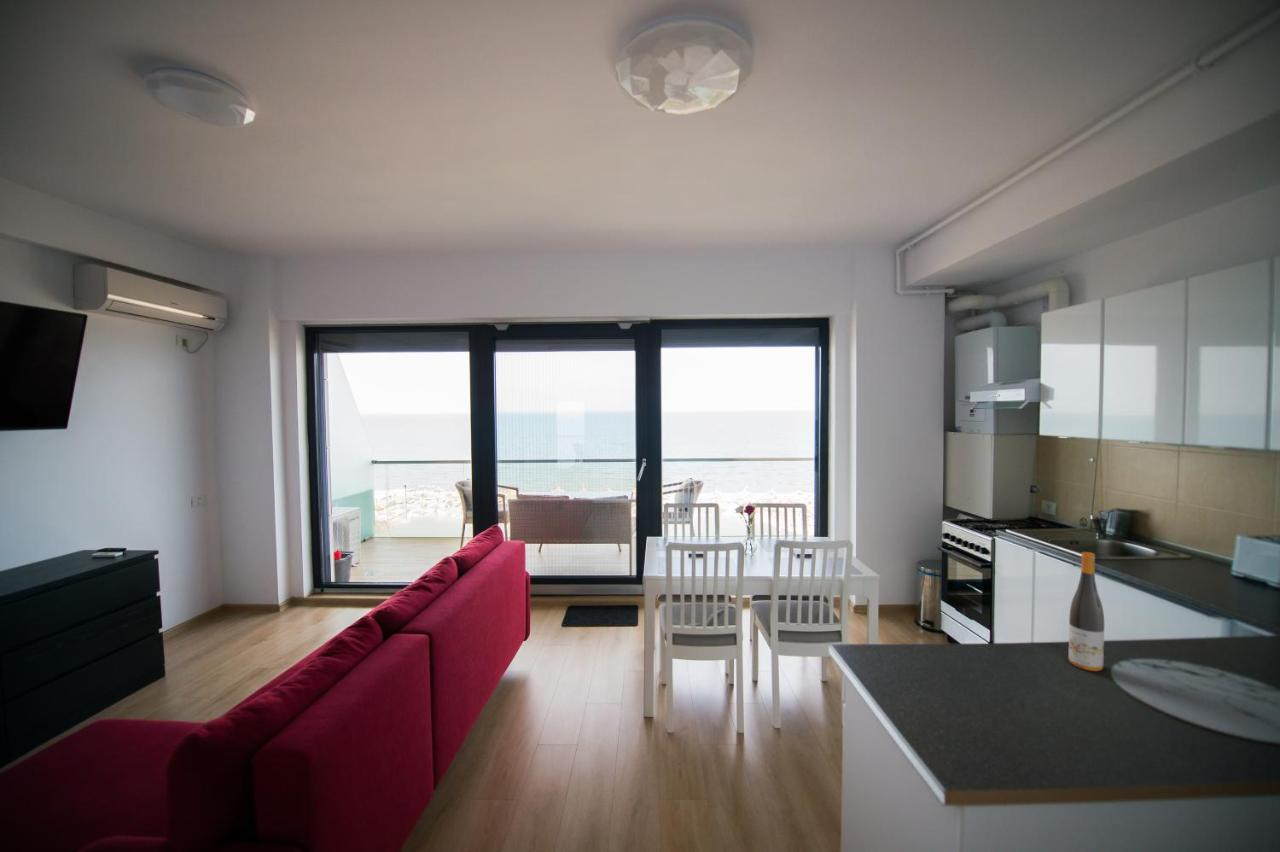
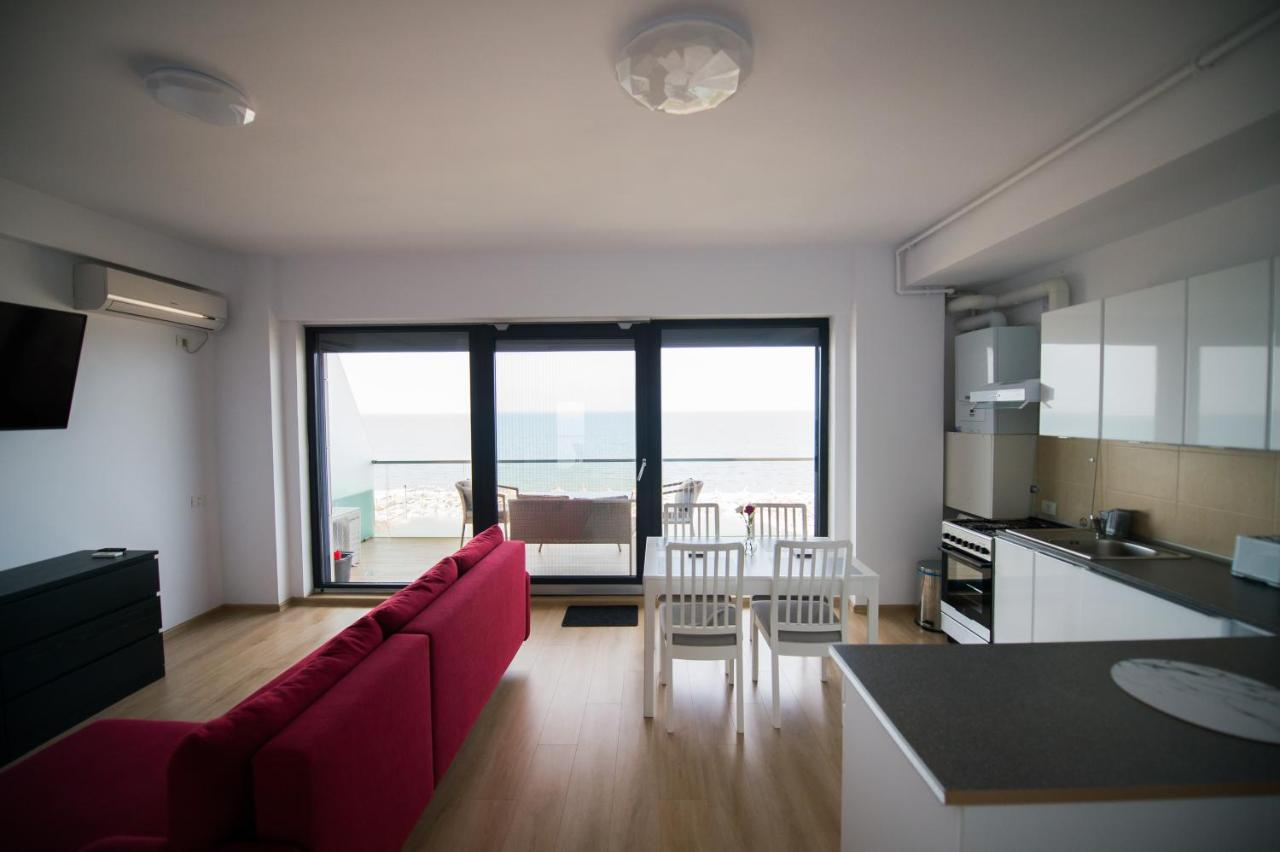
- wine bottle [1068,551,1105,672]
